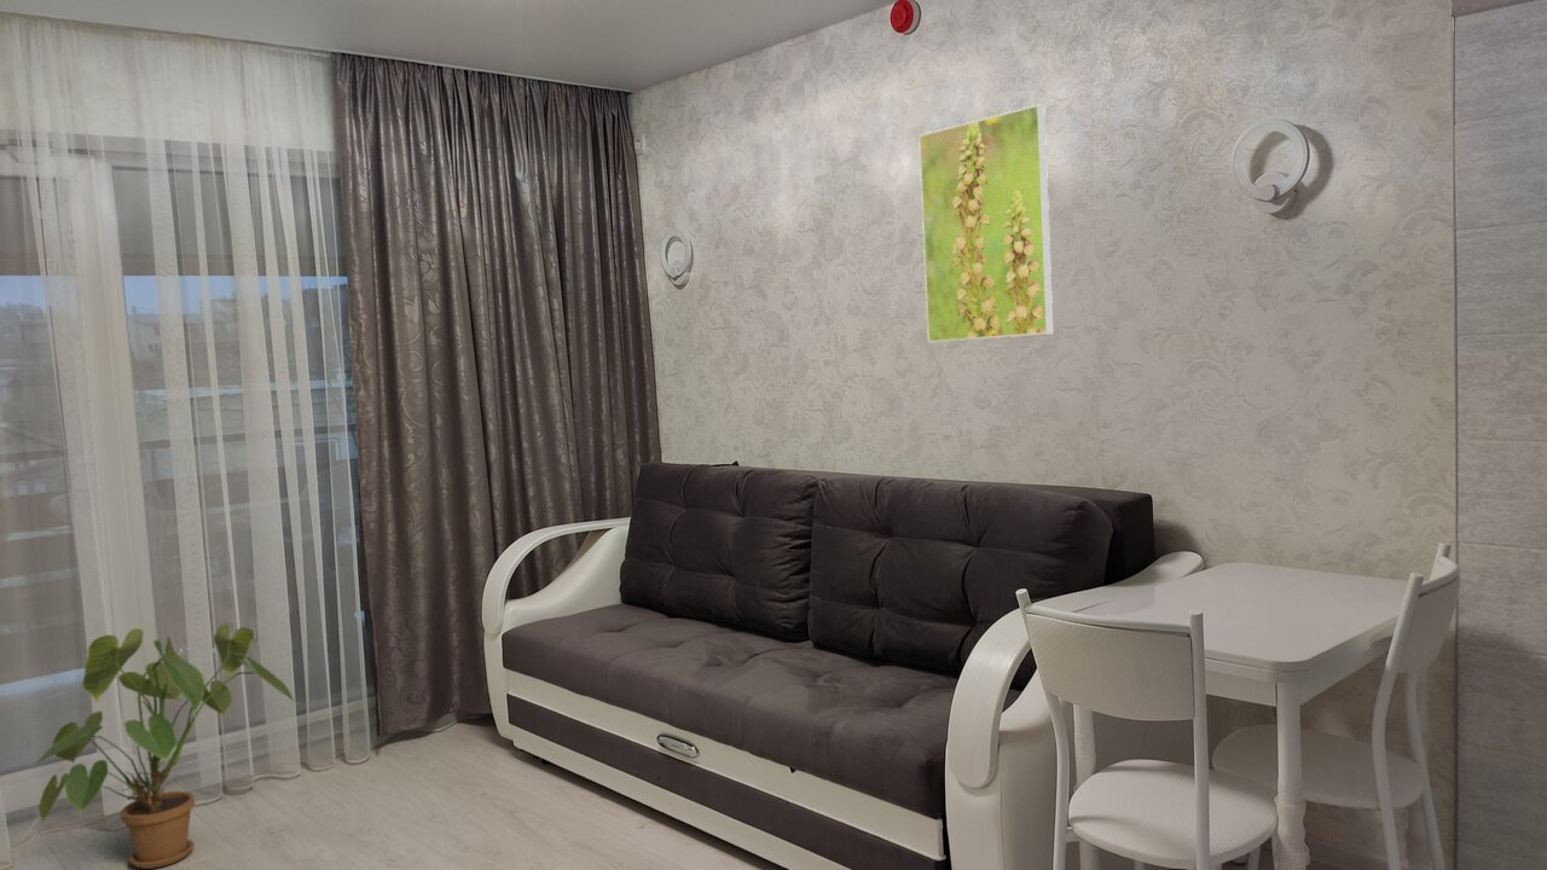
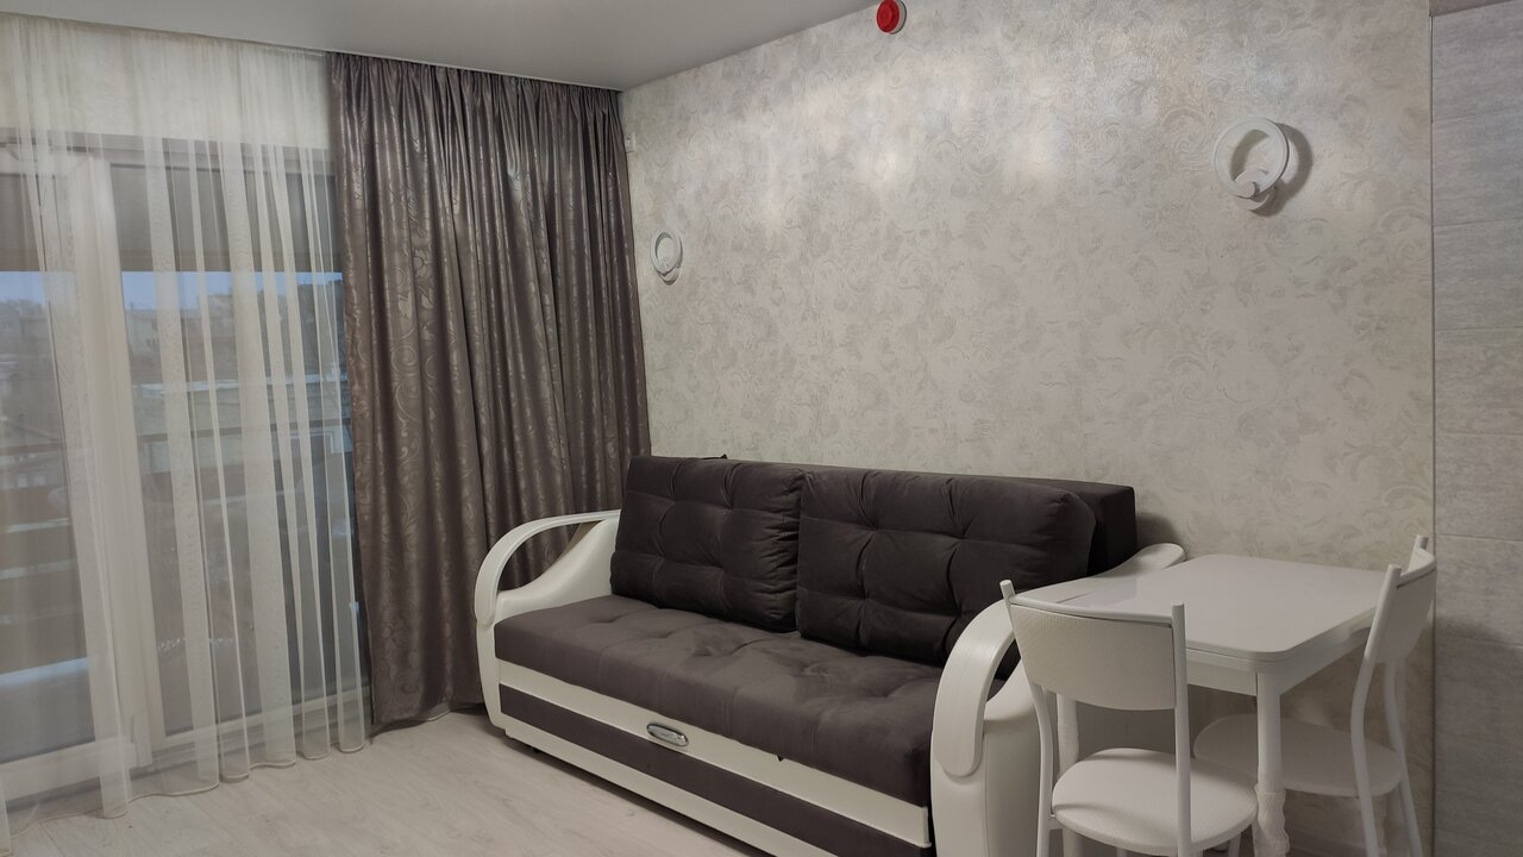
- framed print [917,104,1054,343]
- house plant [29,622,299,870]
